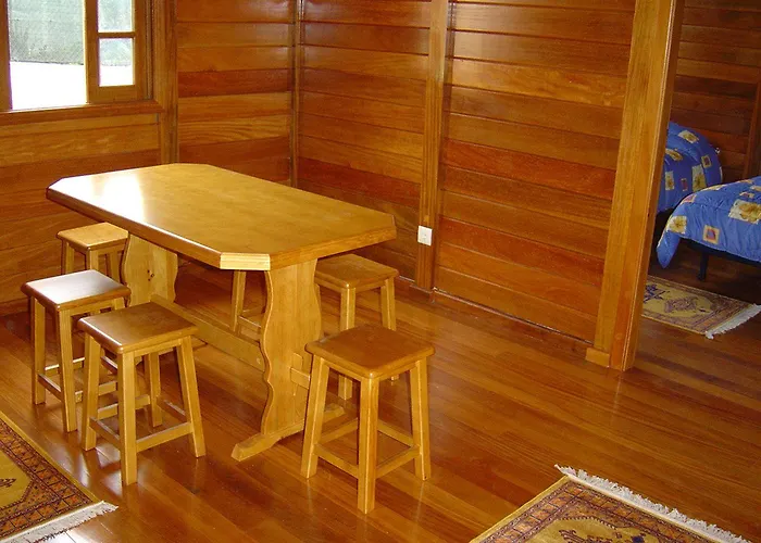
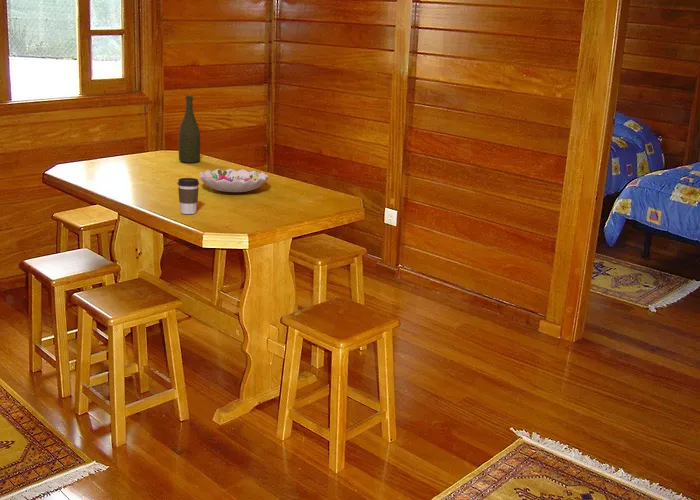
+ coffee cup [177,177,200,215]
+ bottle [178,95,201,164]
+ decorative bowl [198,167,269,193]
